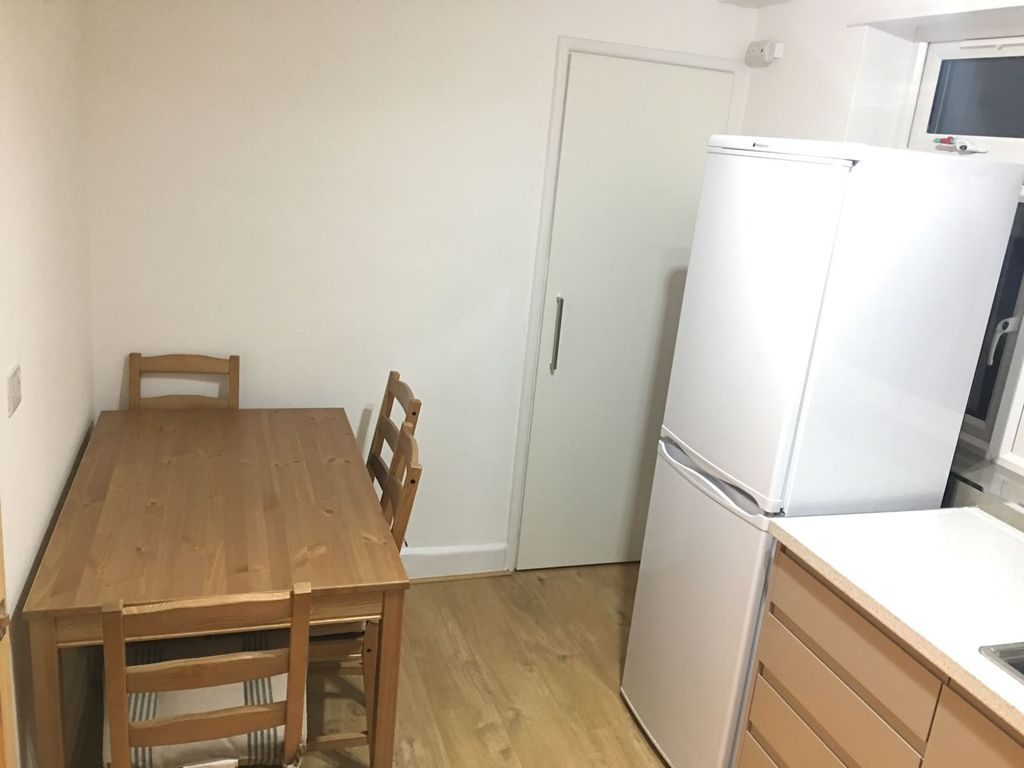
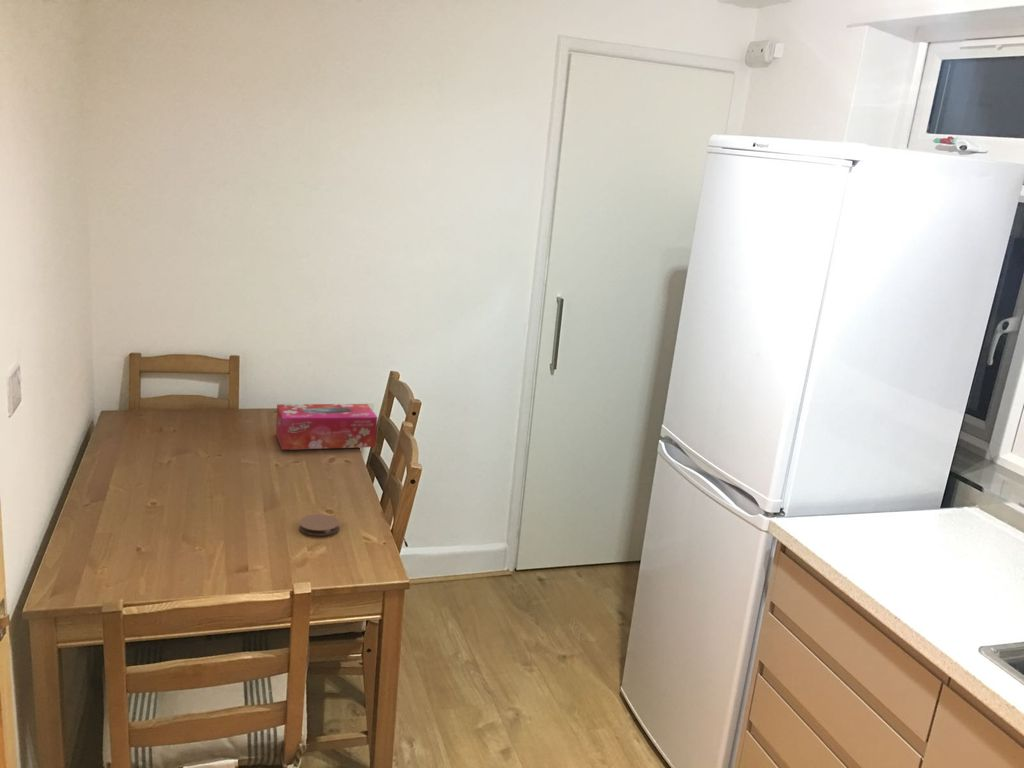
+ tissue box [275,403,378,451]
+ coaster [298,513,341,537]
